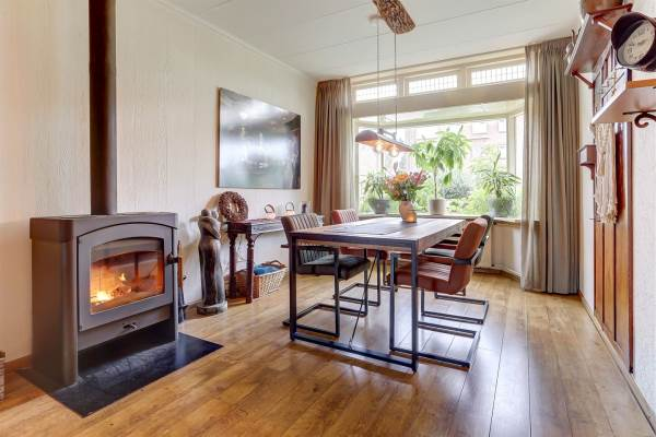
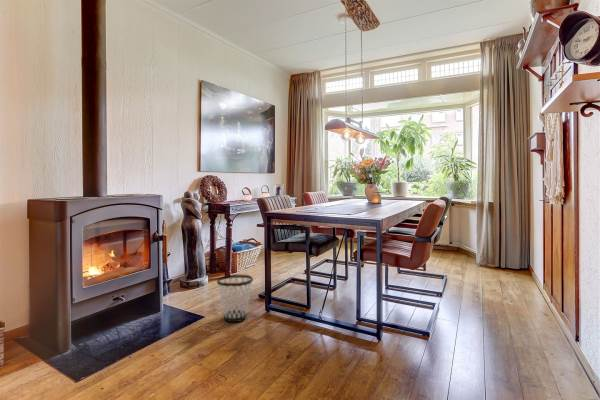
+ wastebasket [216,274,254,323]
